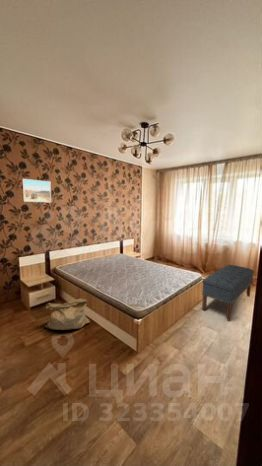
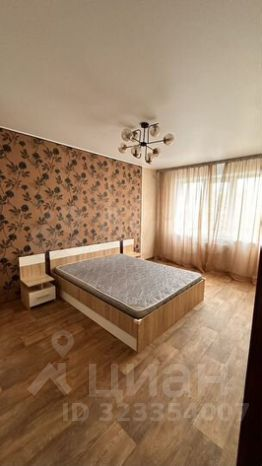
- bag [45,298,91,331]
- bench [201,264,255,321]
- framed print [21,178,52,203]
